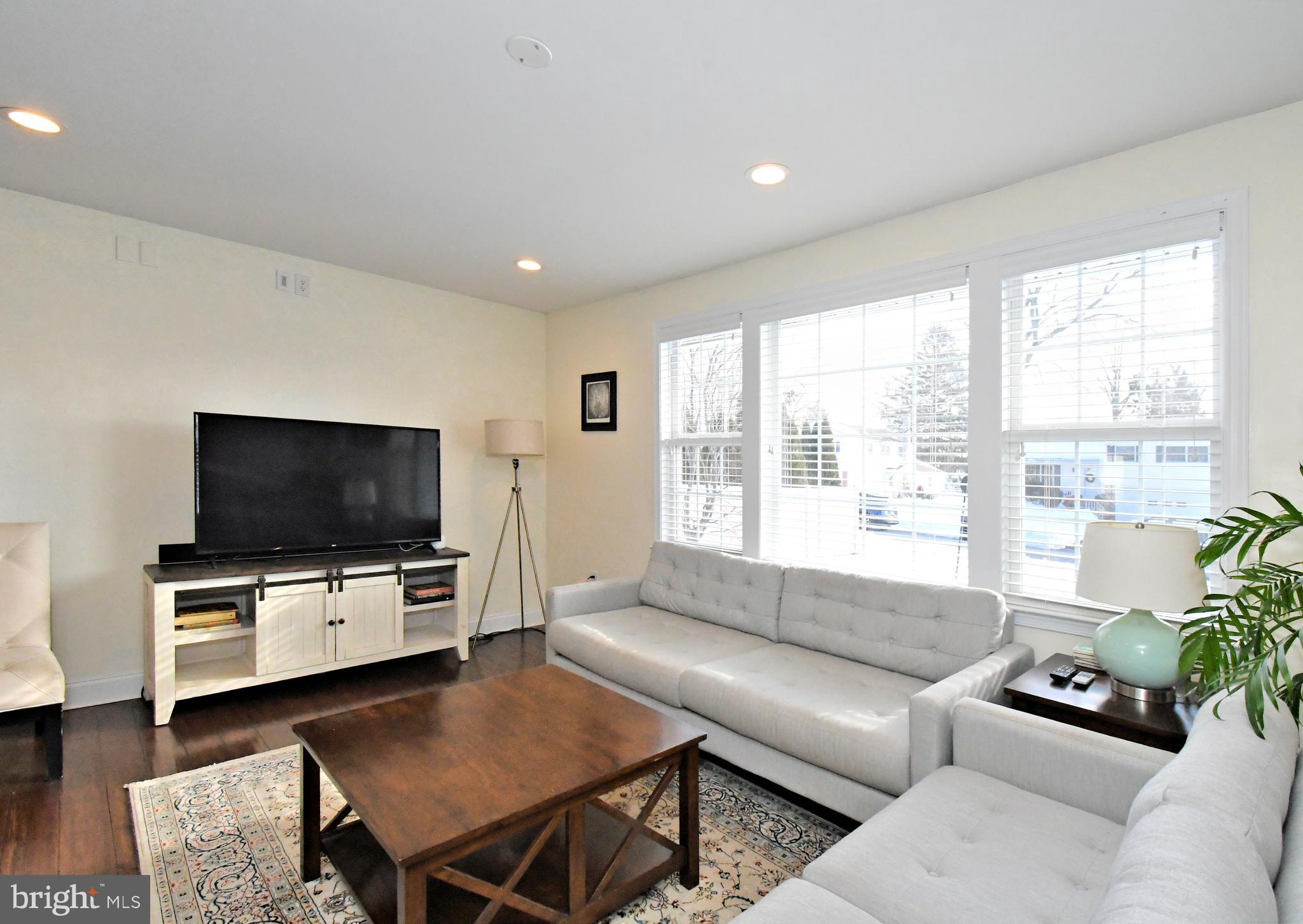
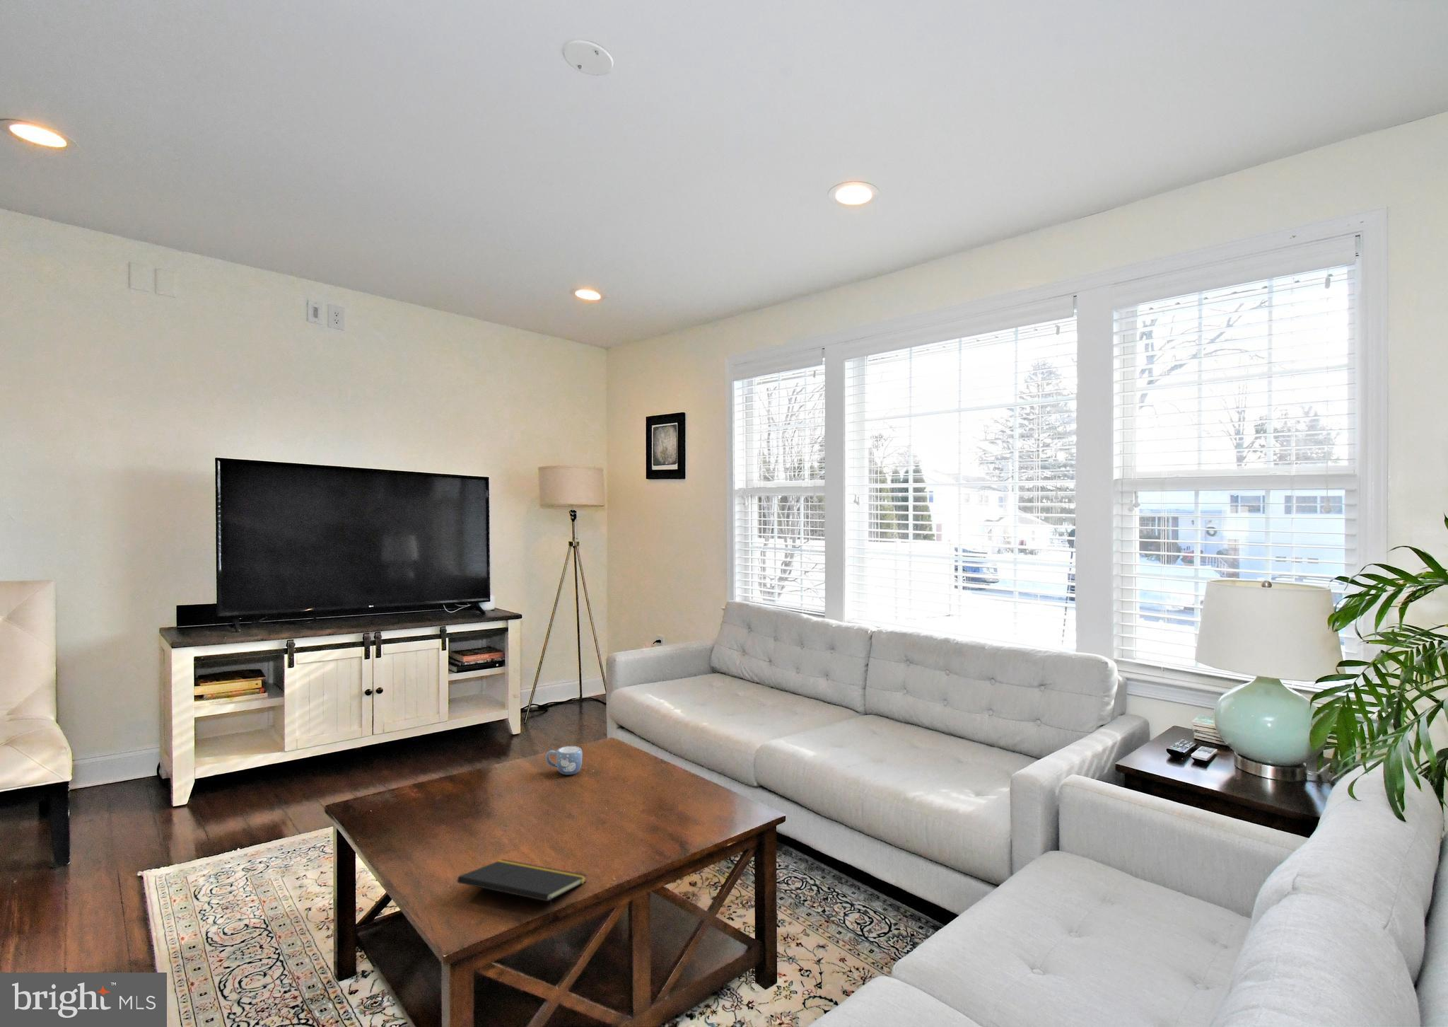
+ notepad [457,859,588,917]
+ mug [546,746,583,776]
